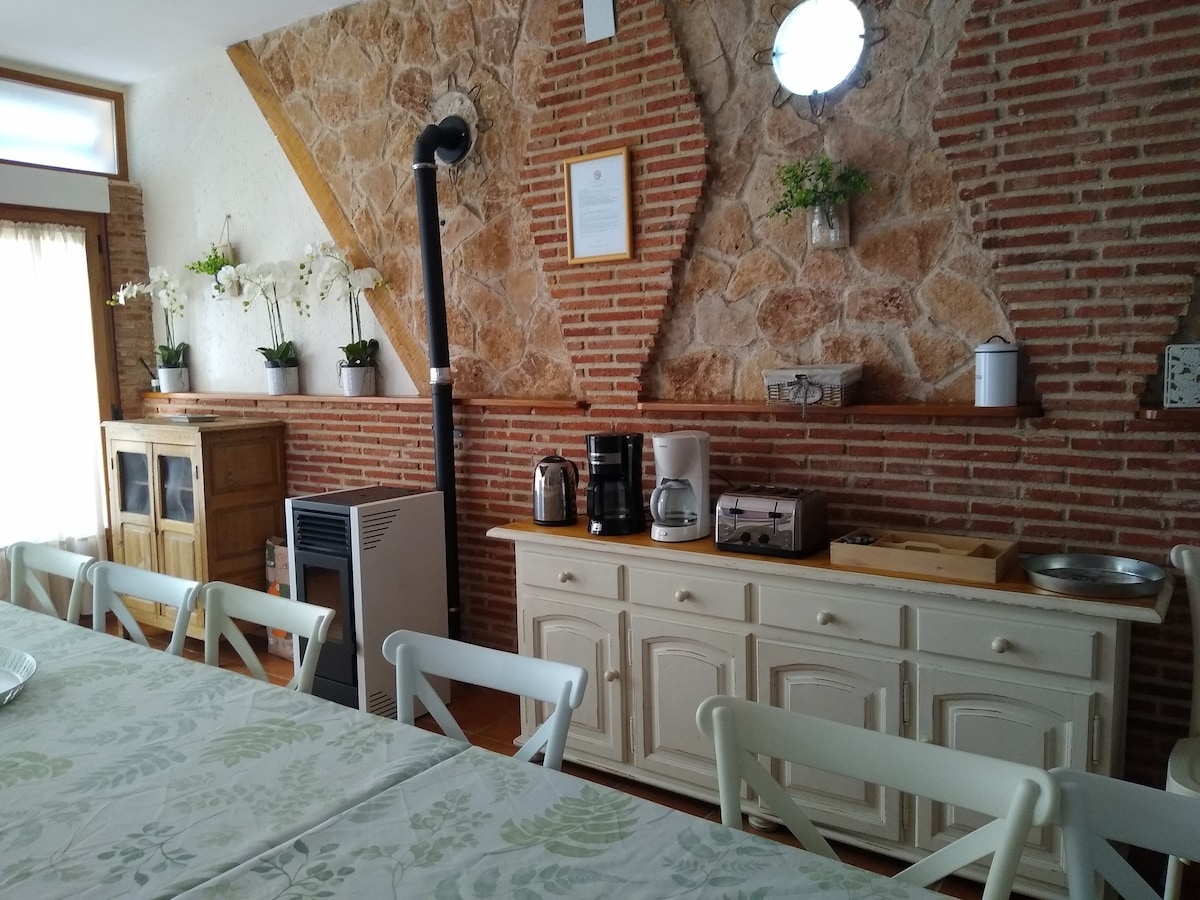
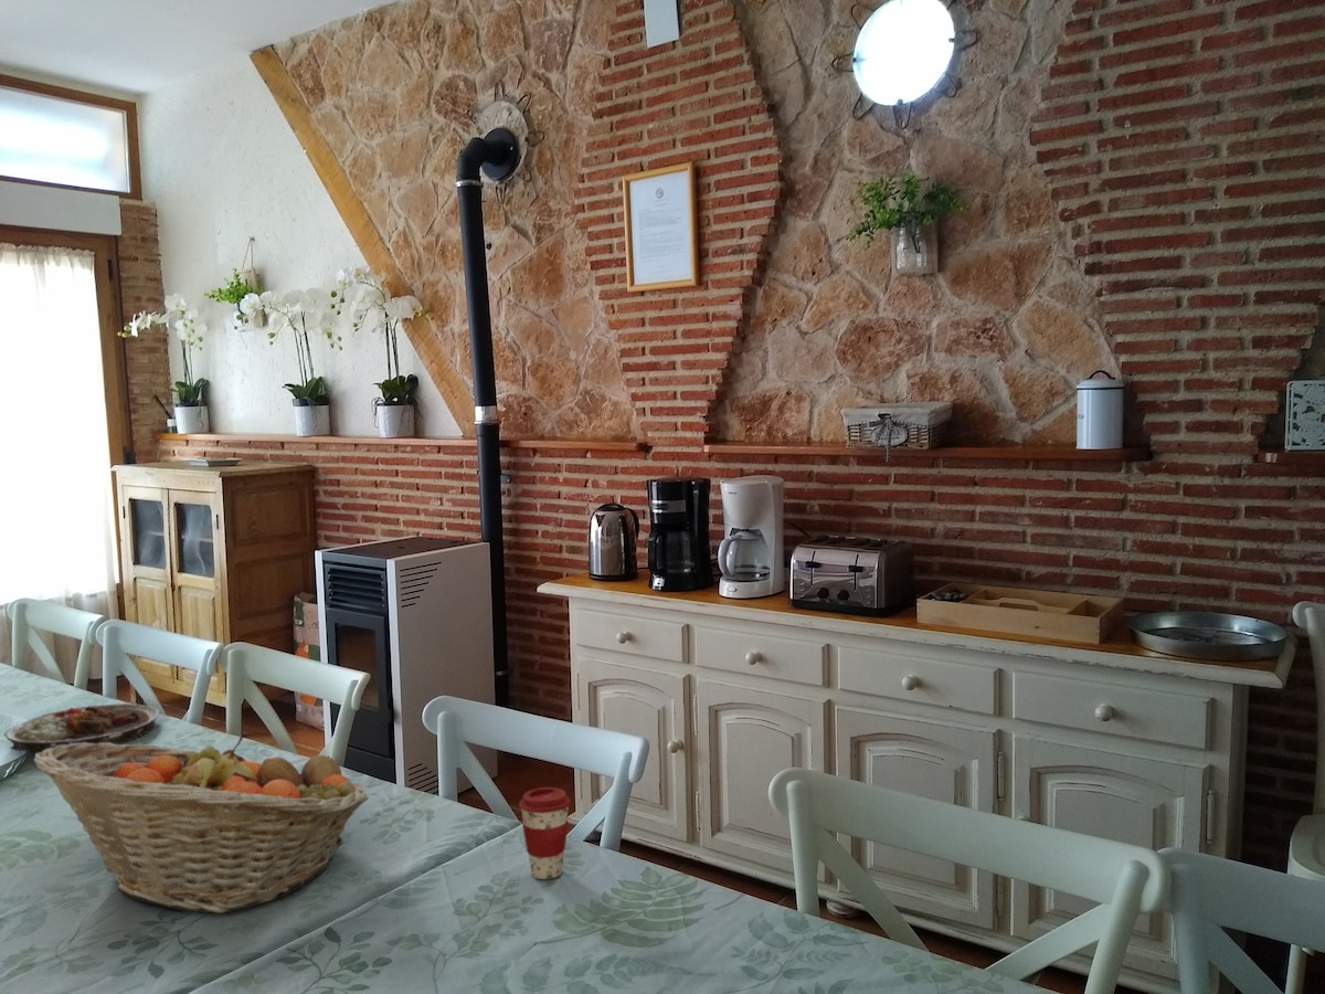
+ plate [3,702,160,754]
+ coffee cup [518,786,572,880]
+ fruit basket [32,736,370,914]
